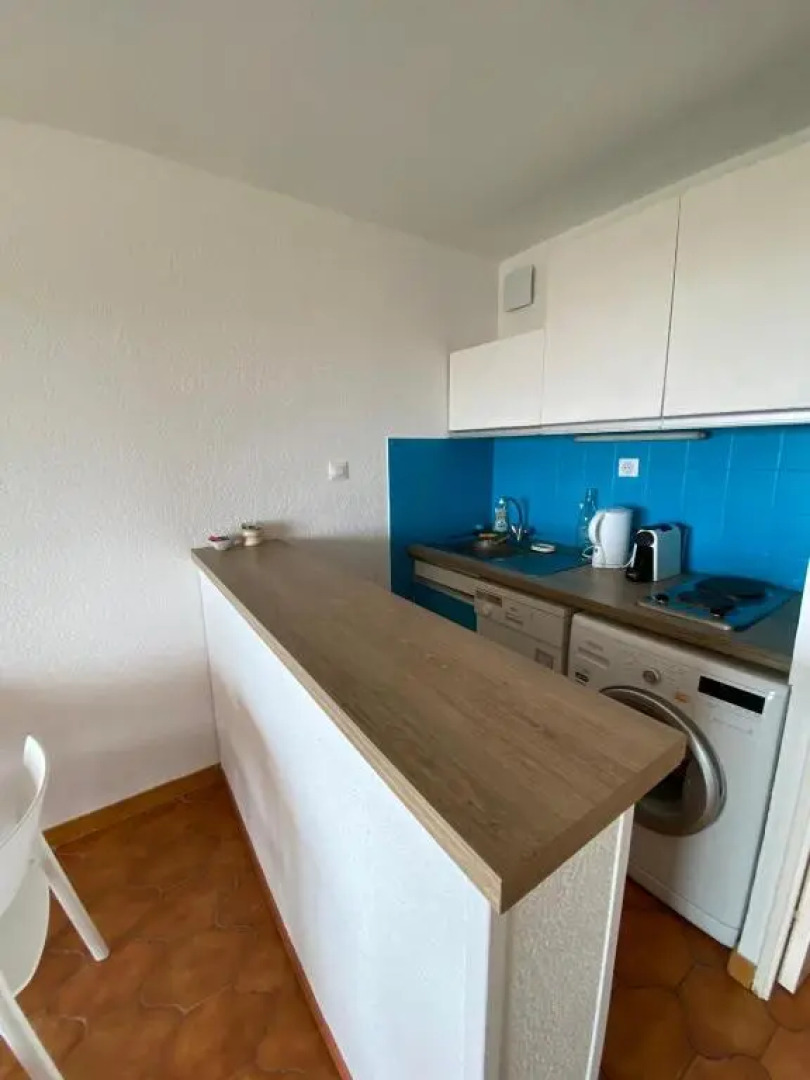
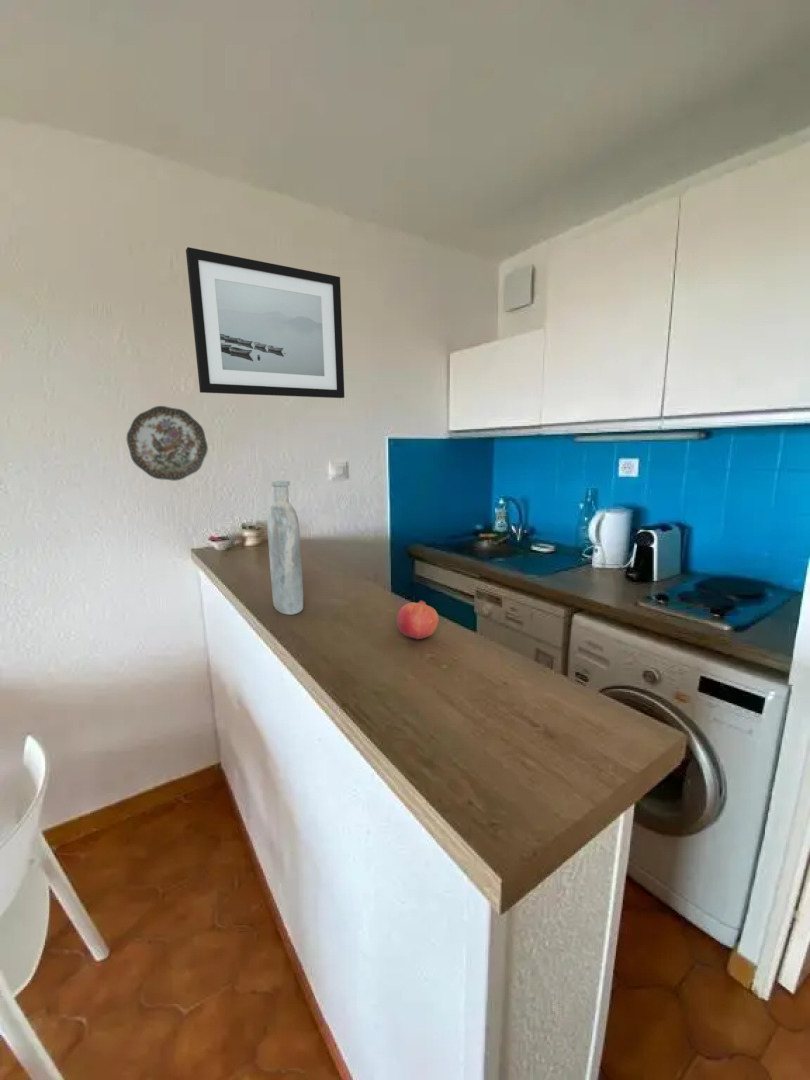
+ wall art [185,246,345,399]
+ pomegranate [396,599,440,641]
+ bottle [266,479,304,616]
+ decorative plate [125,405,209,482]
